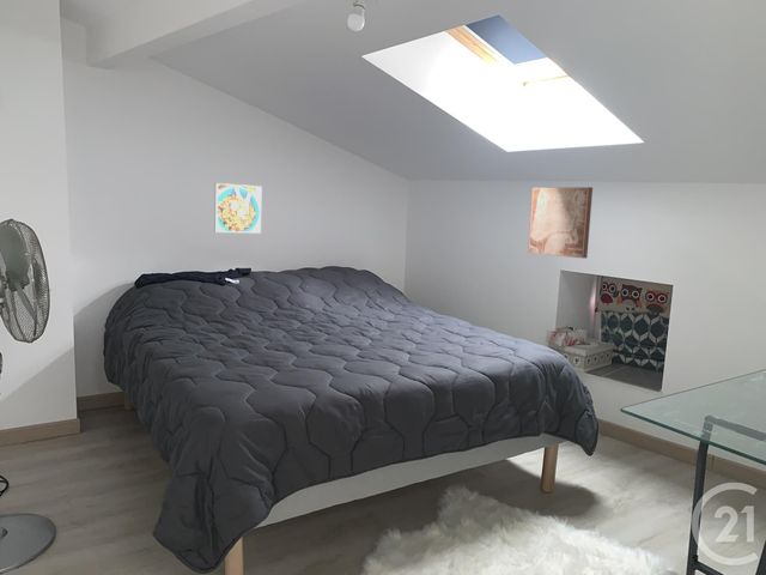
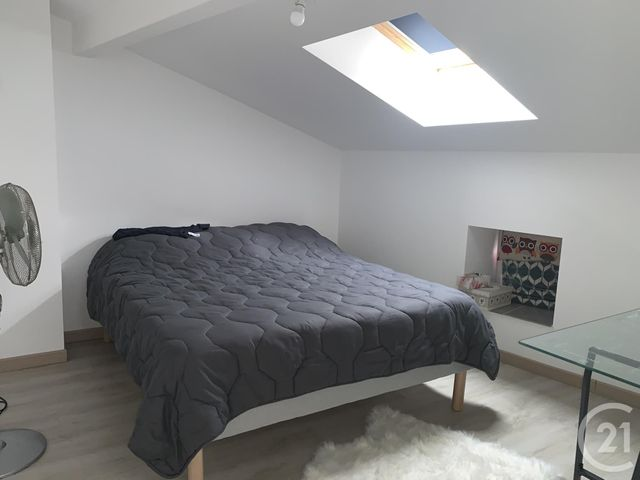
- wall art [527,186,594,260]
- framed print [213,182,262,234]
